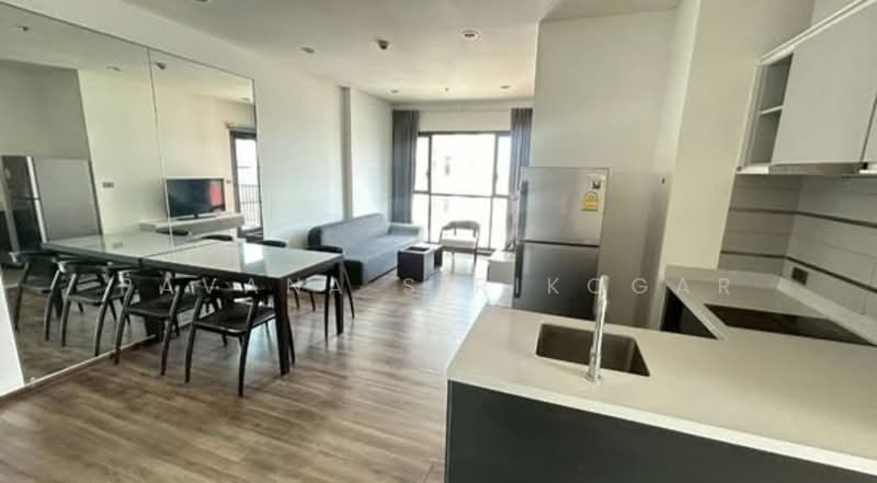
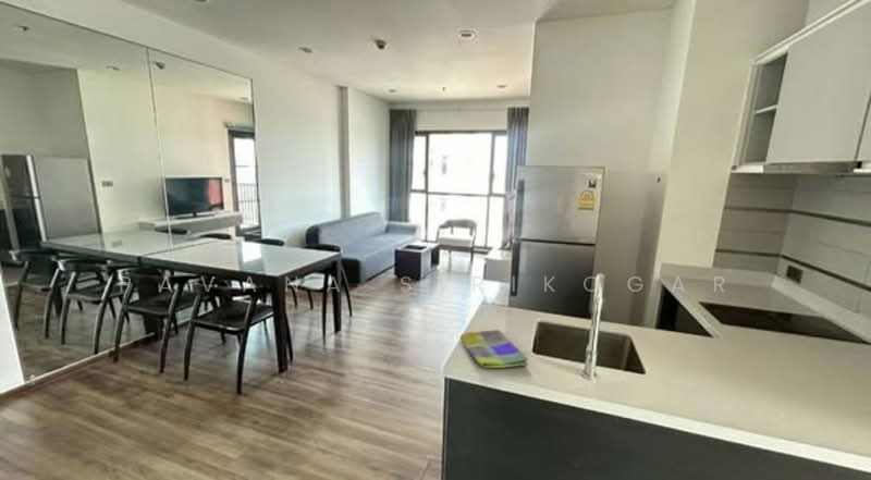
+ dish towel [459,329,529,369]
